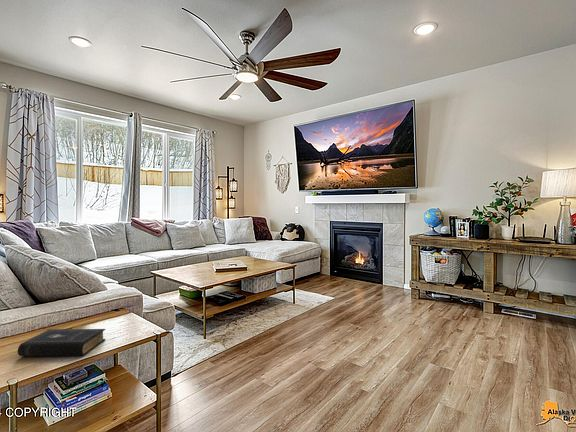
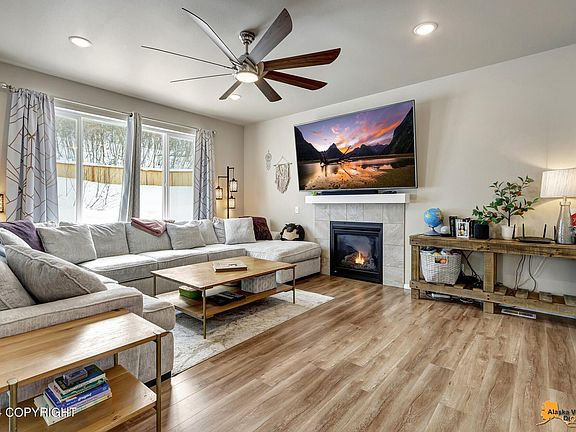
- book [17,328,106,357]
